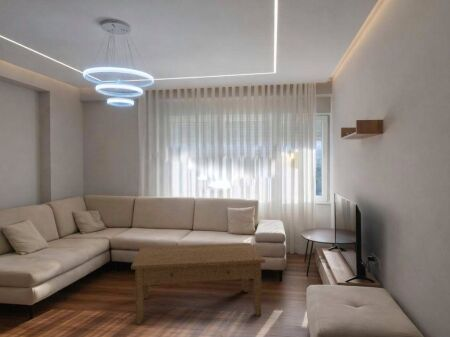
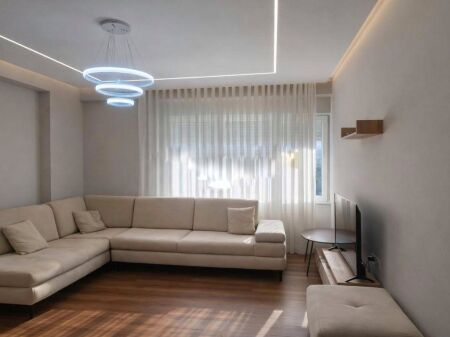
- coffee table [130,242,266,325]
